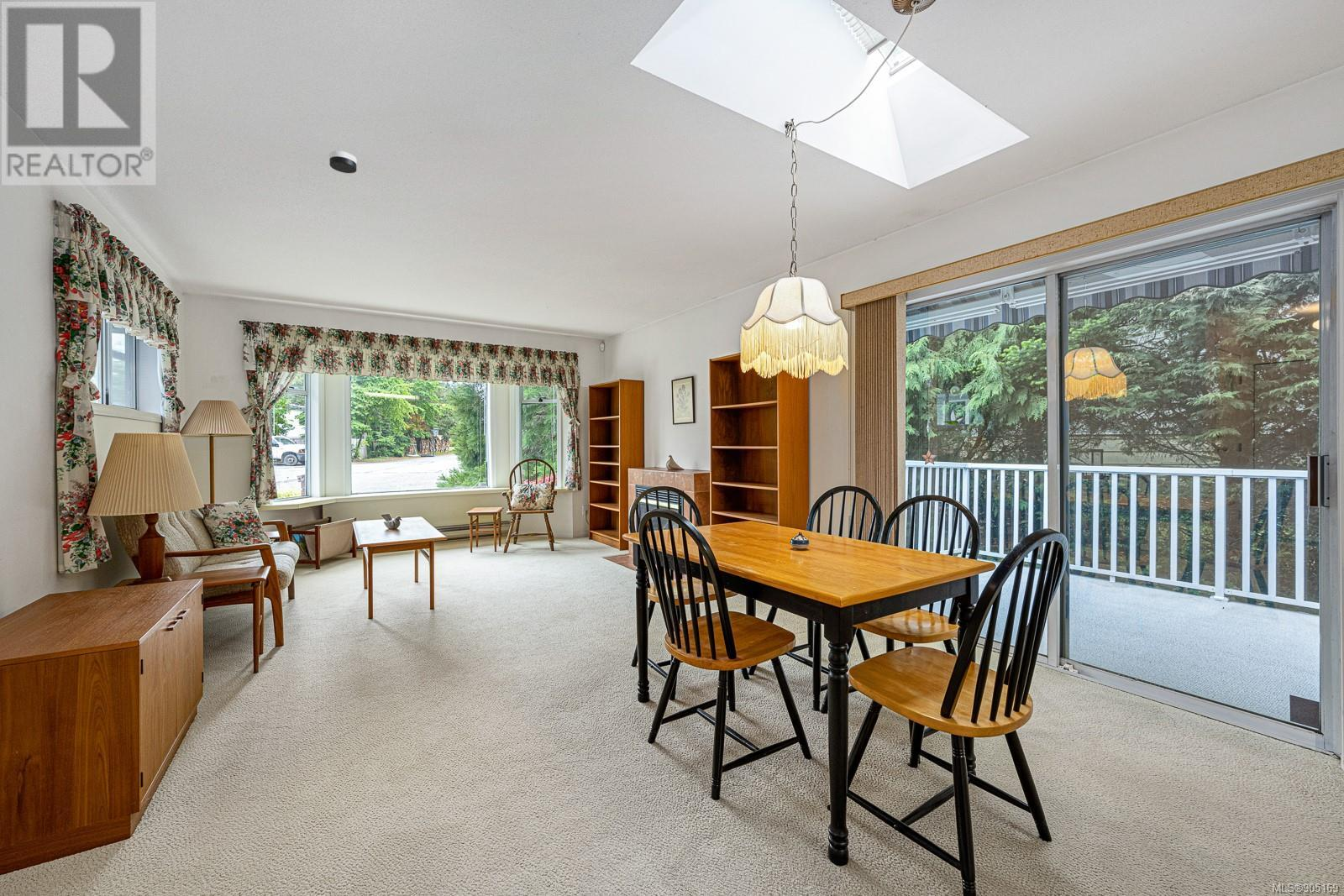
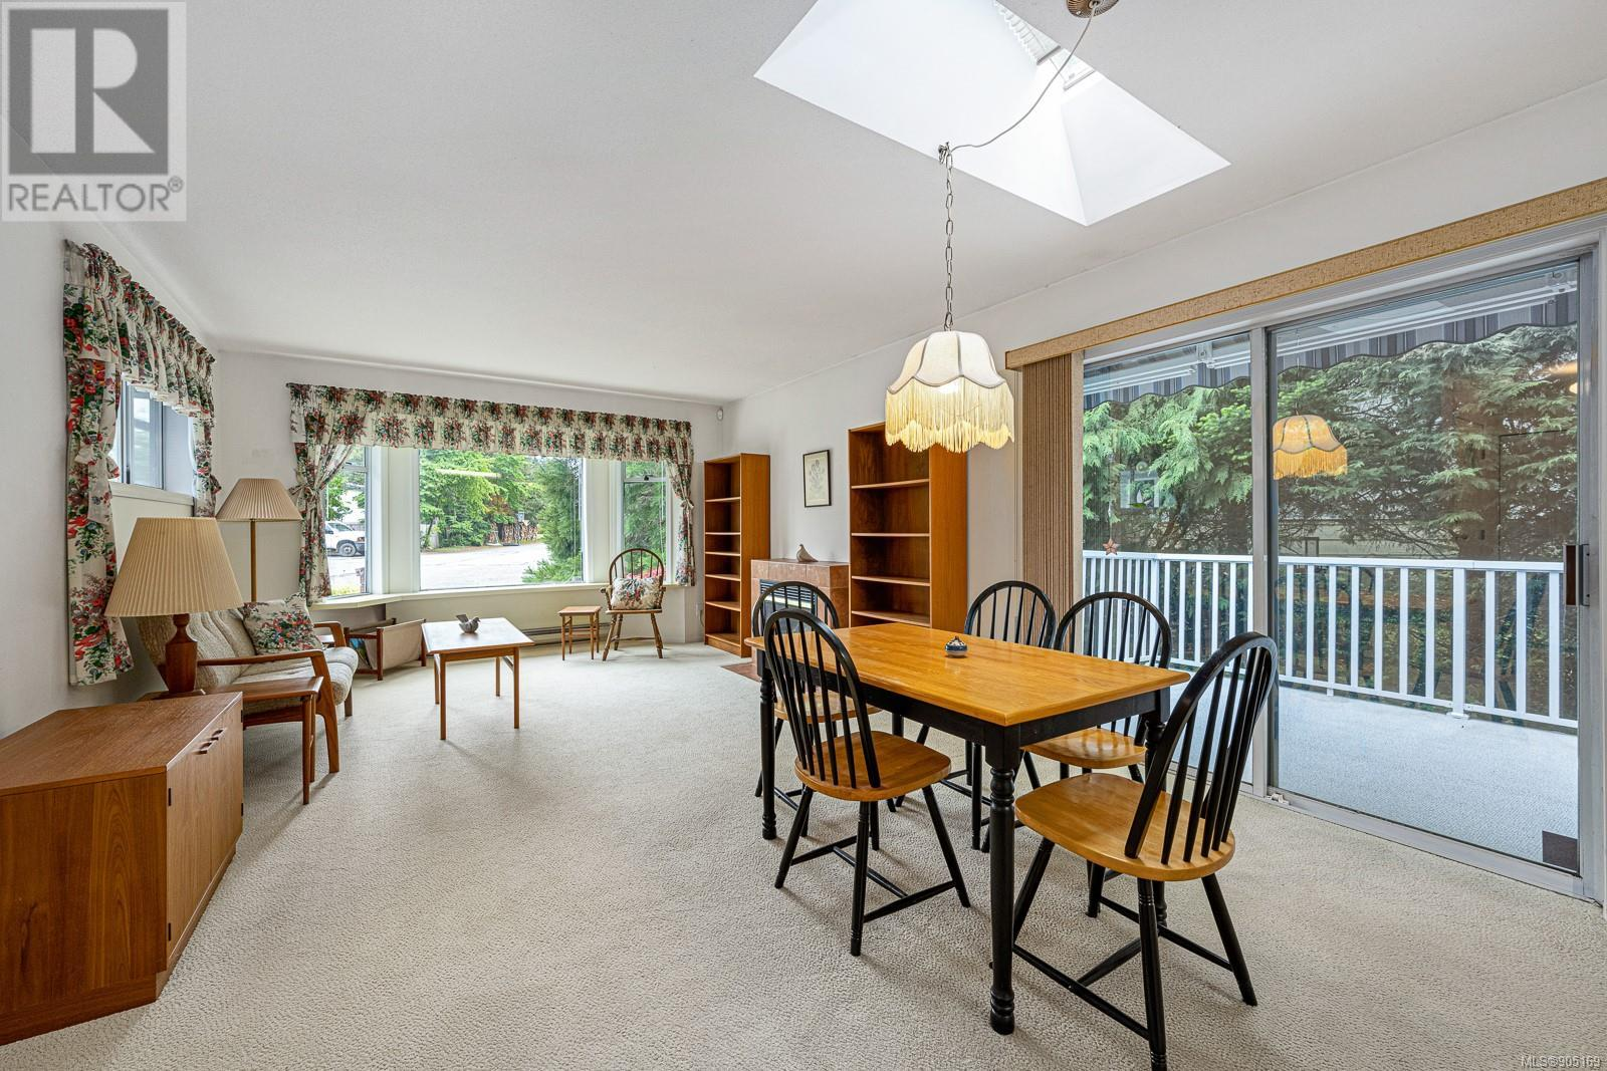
- smoke detector [328,150,358,174]
